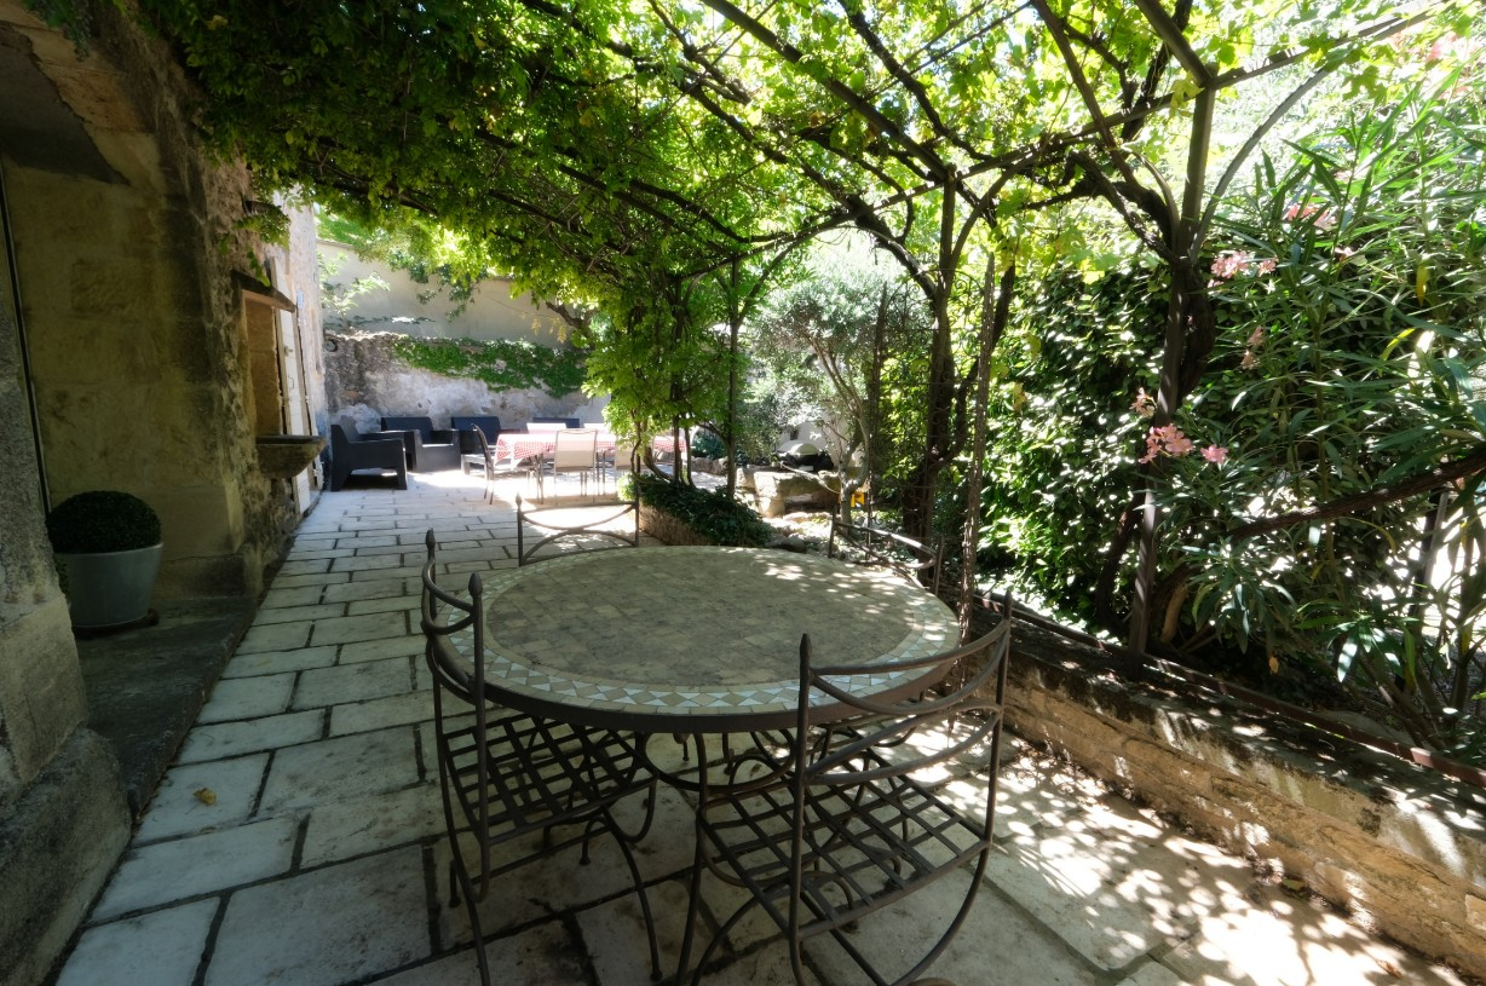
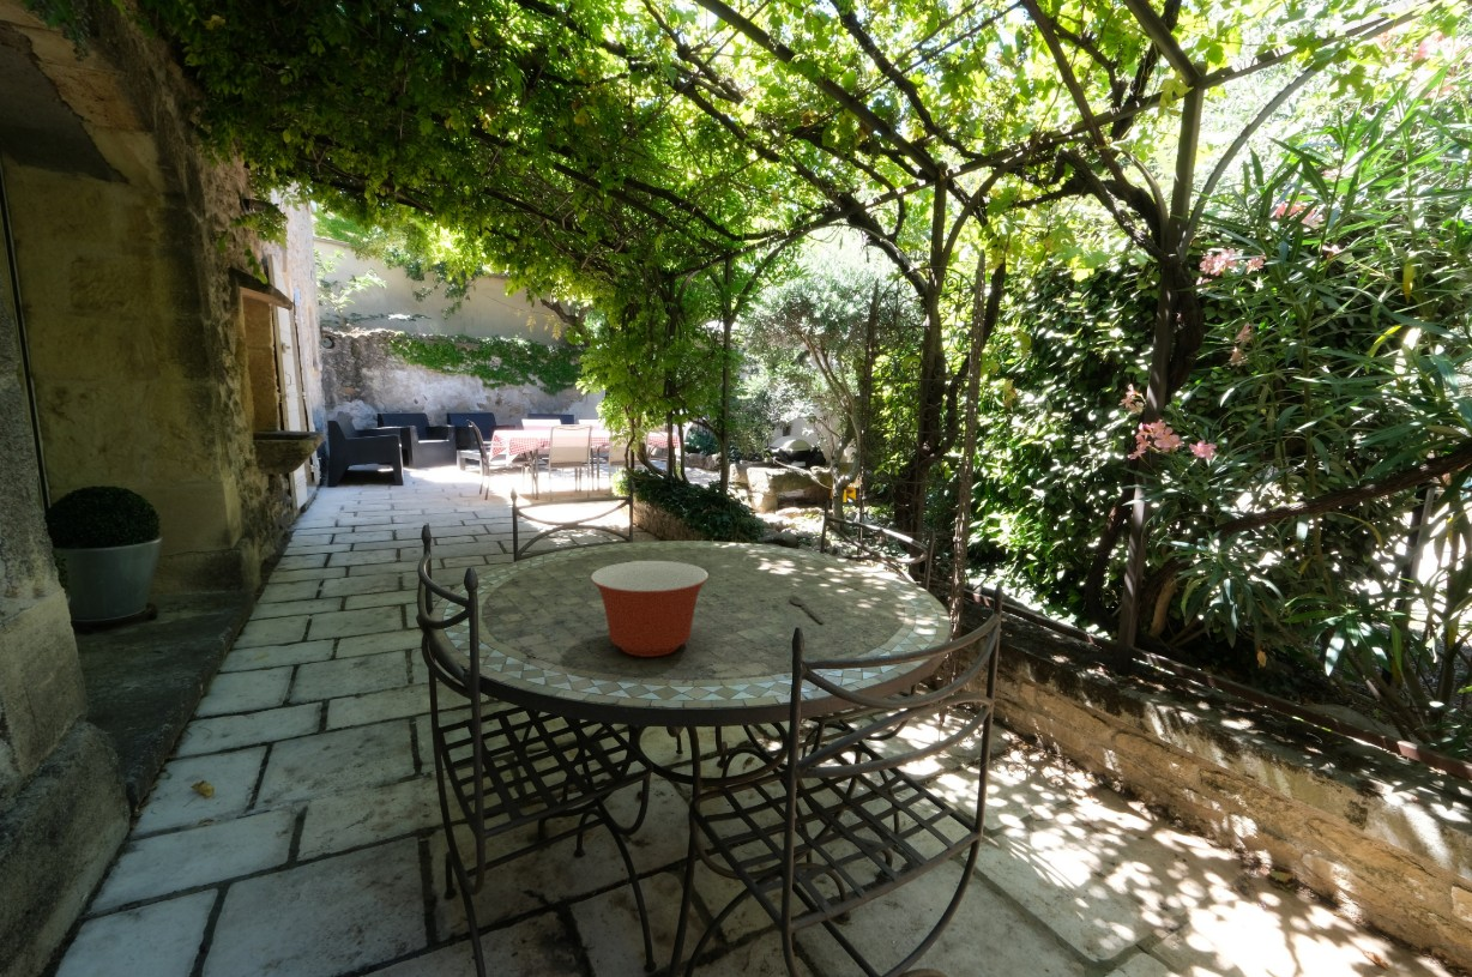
+ spoon [789,593,825,625]
+ mixing bowl [590,560,710,658]
